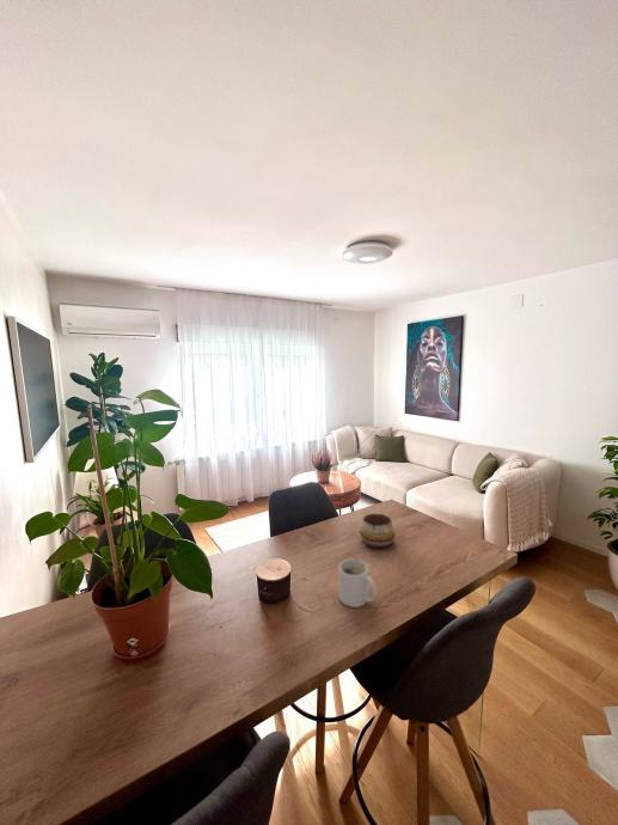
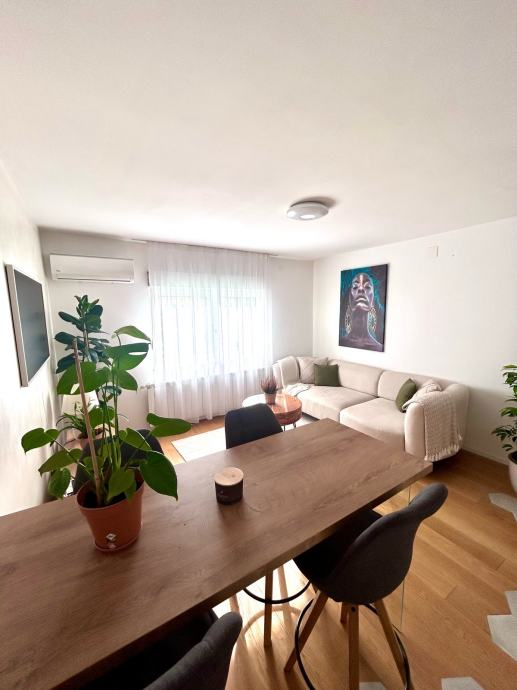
- decorative bowl [359,513,396,549]
- mug [338,558,378,609]
